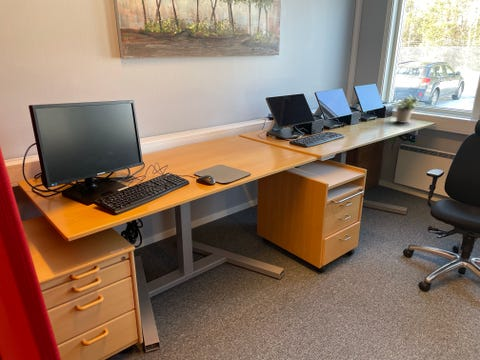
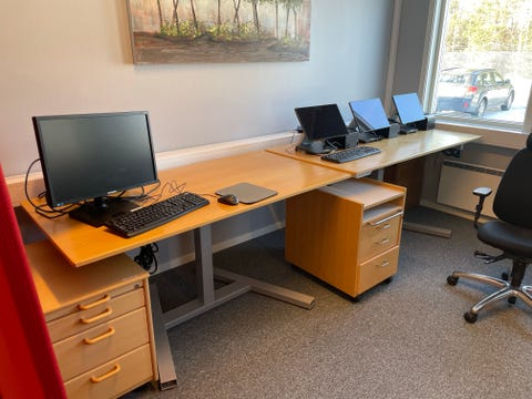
- potted plant [395,93,420,124]
